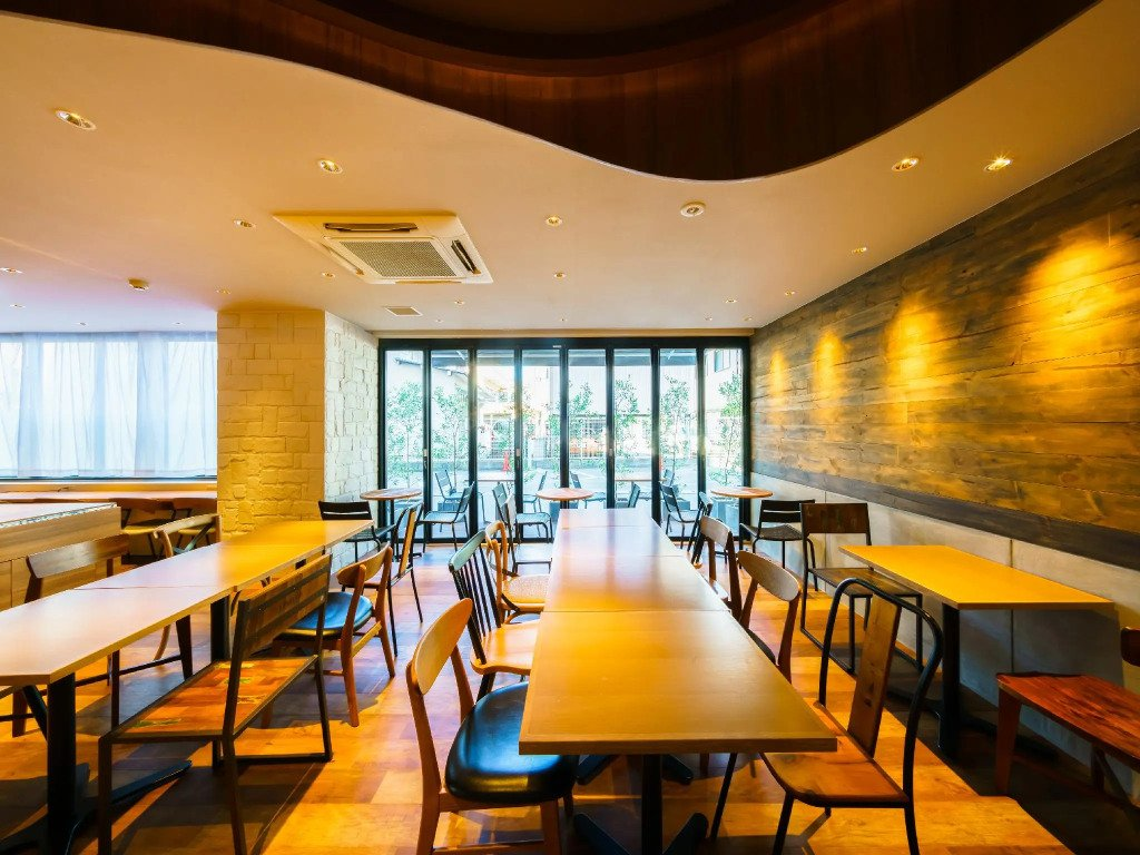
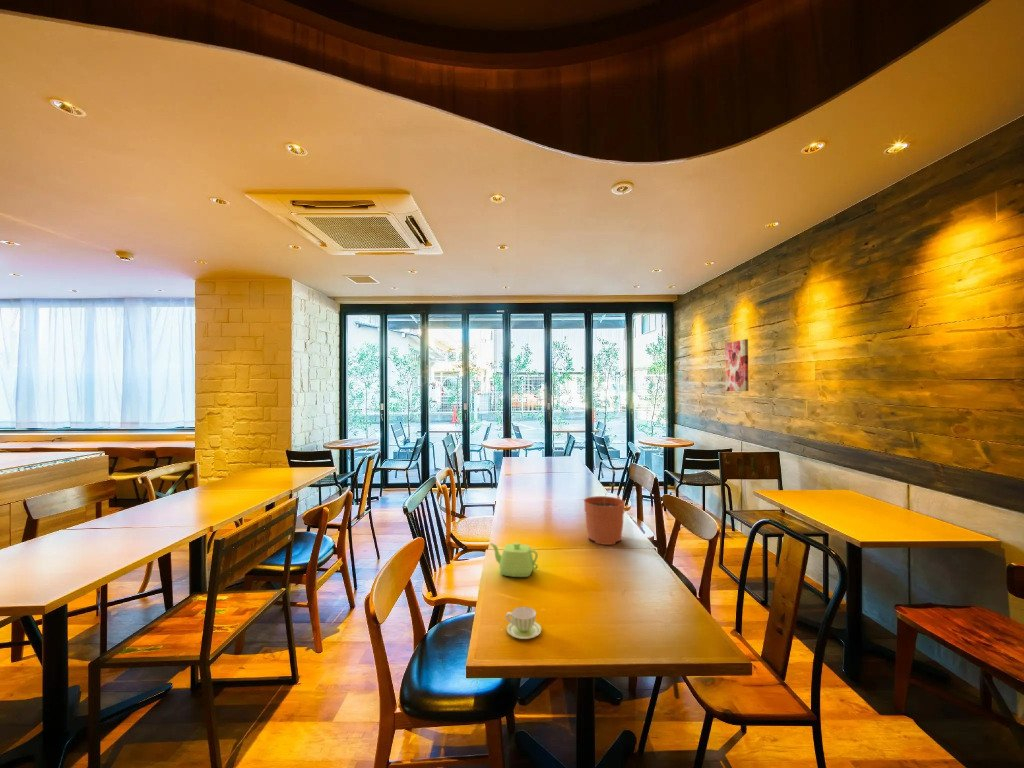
+ wall art [724,338,749,392]
+ plant pot [583,482,626,546]
+ teapot [489,542,539,578]
+ cup [505,606,542,640]
